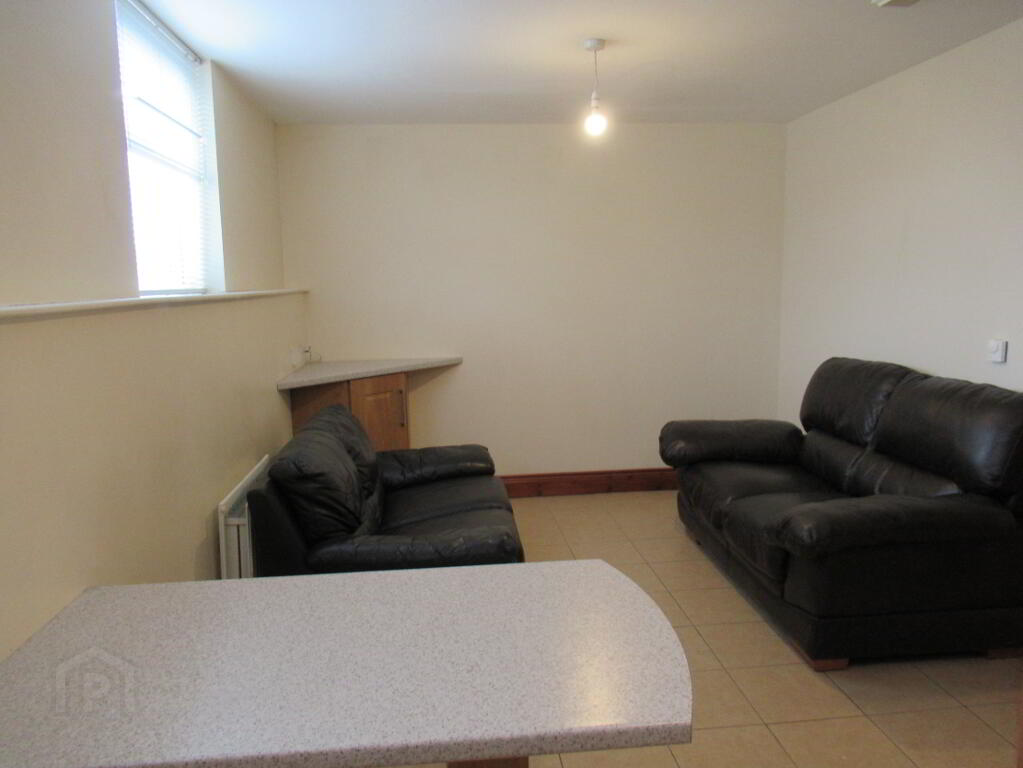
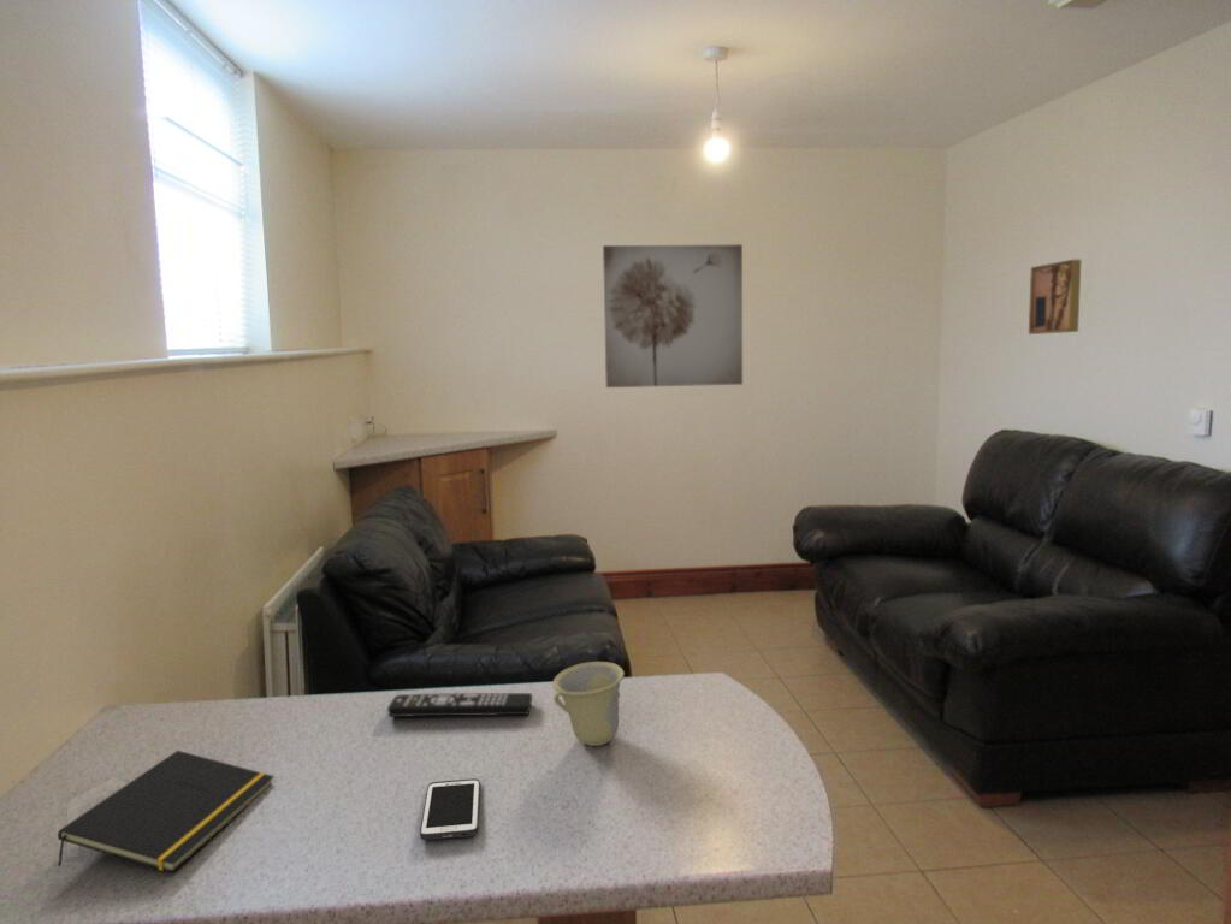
+ notepad [57,750,274,873]
+ cell phone [419,777,481,841]
+ wall art [602,243,744,389]
+ cup [551,661,626,747]
+ wall art [1028,259,1083,336]
+ remote control [386,692,533,718]
